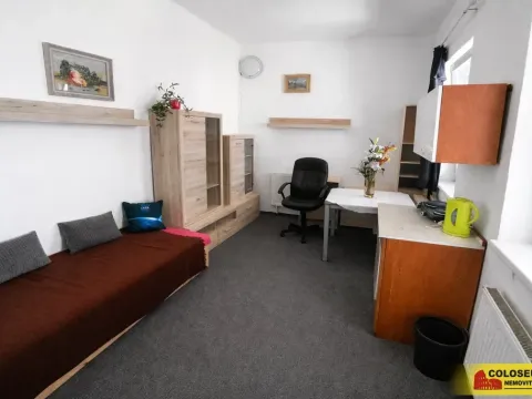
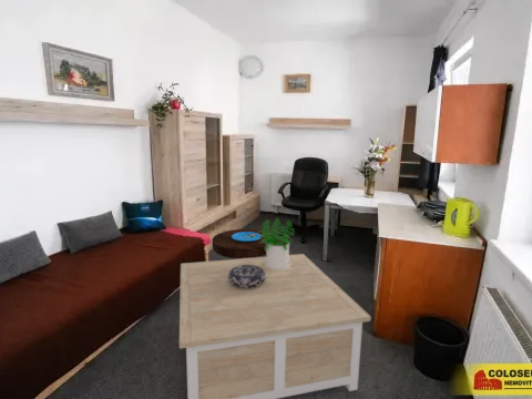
+ potted plant [258,217,295,269]
+ decorative bowl [228,265,266,288]
+ side table [212,228,275,259]
+ coffee table [178,253,372,399]
